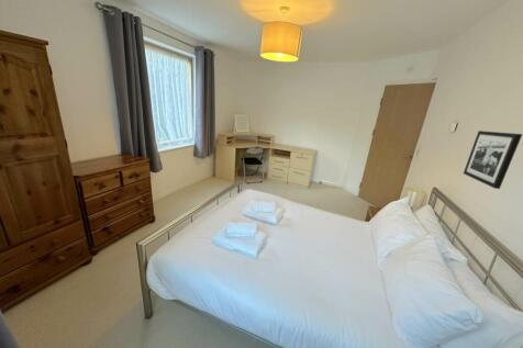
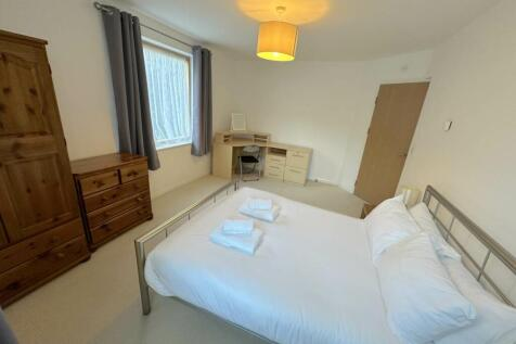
- picture frame [463,130,523,190]
